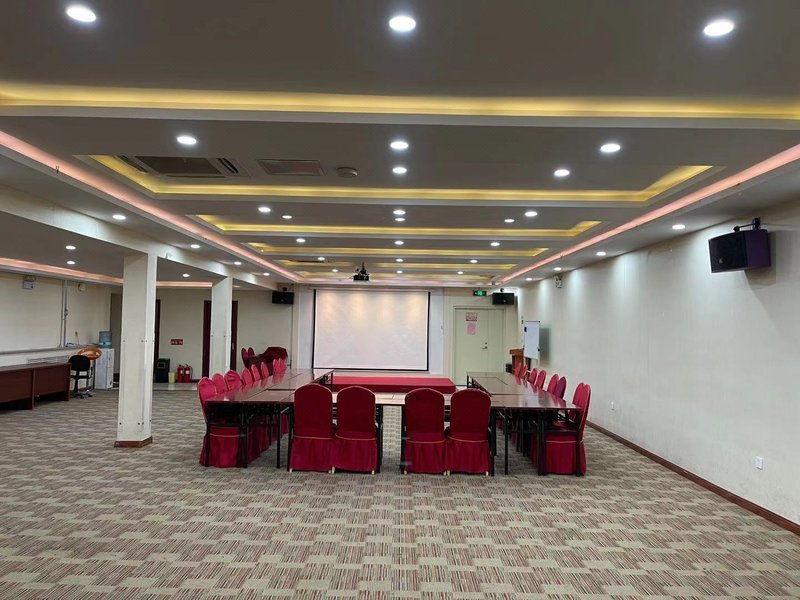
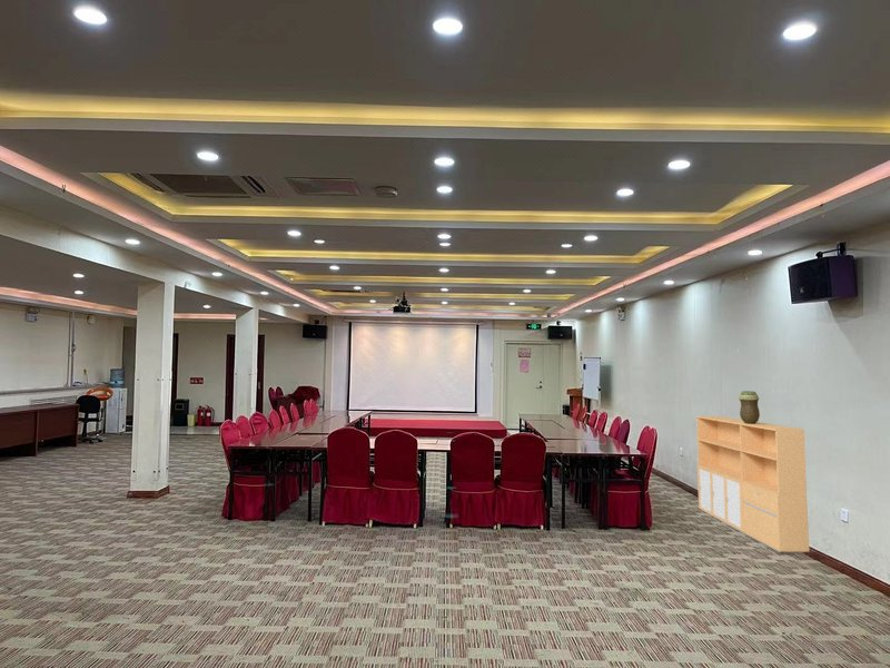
+ decorative urn [738,390,761,424]
+ storage cabinet [695,415,811,554]
